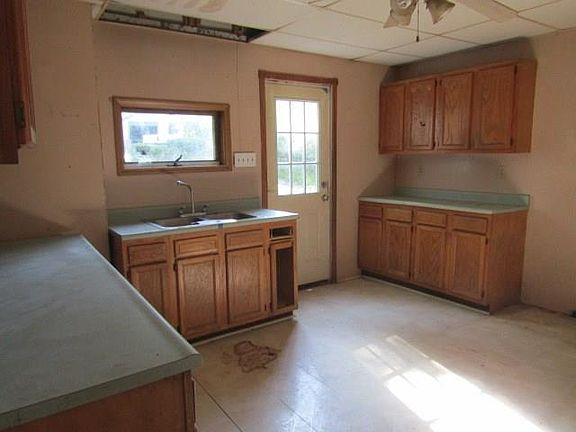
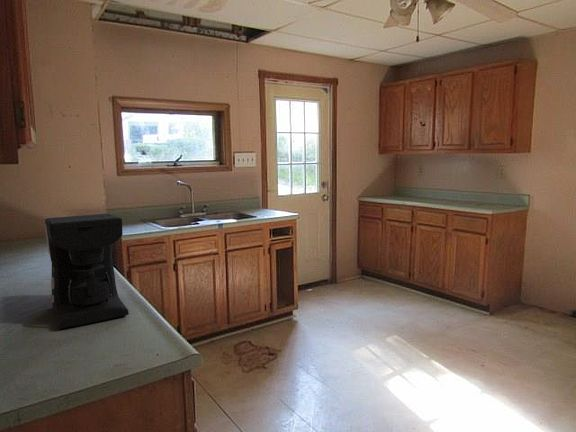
+ coffee maker [44,213,130,330]
